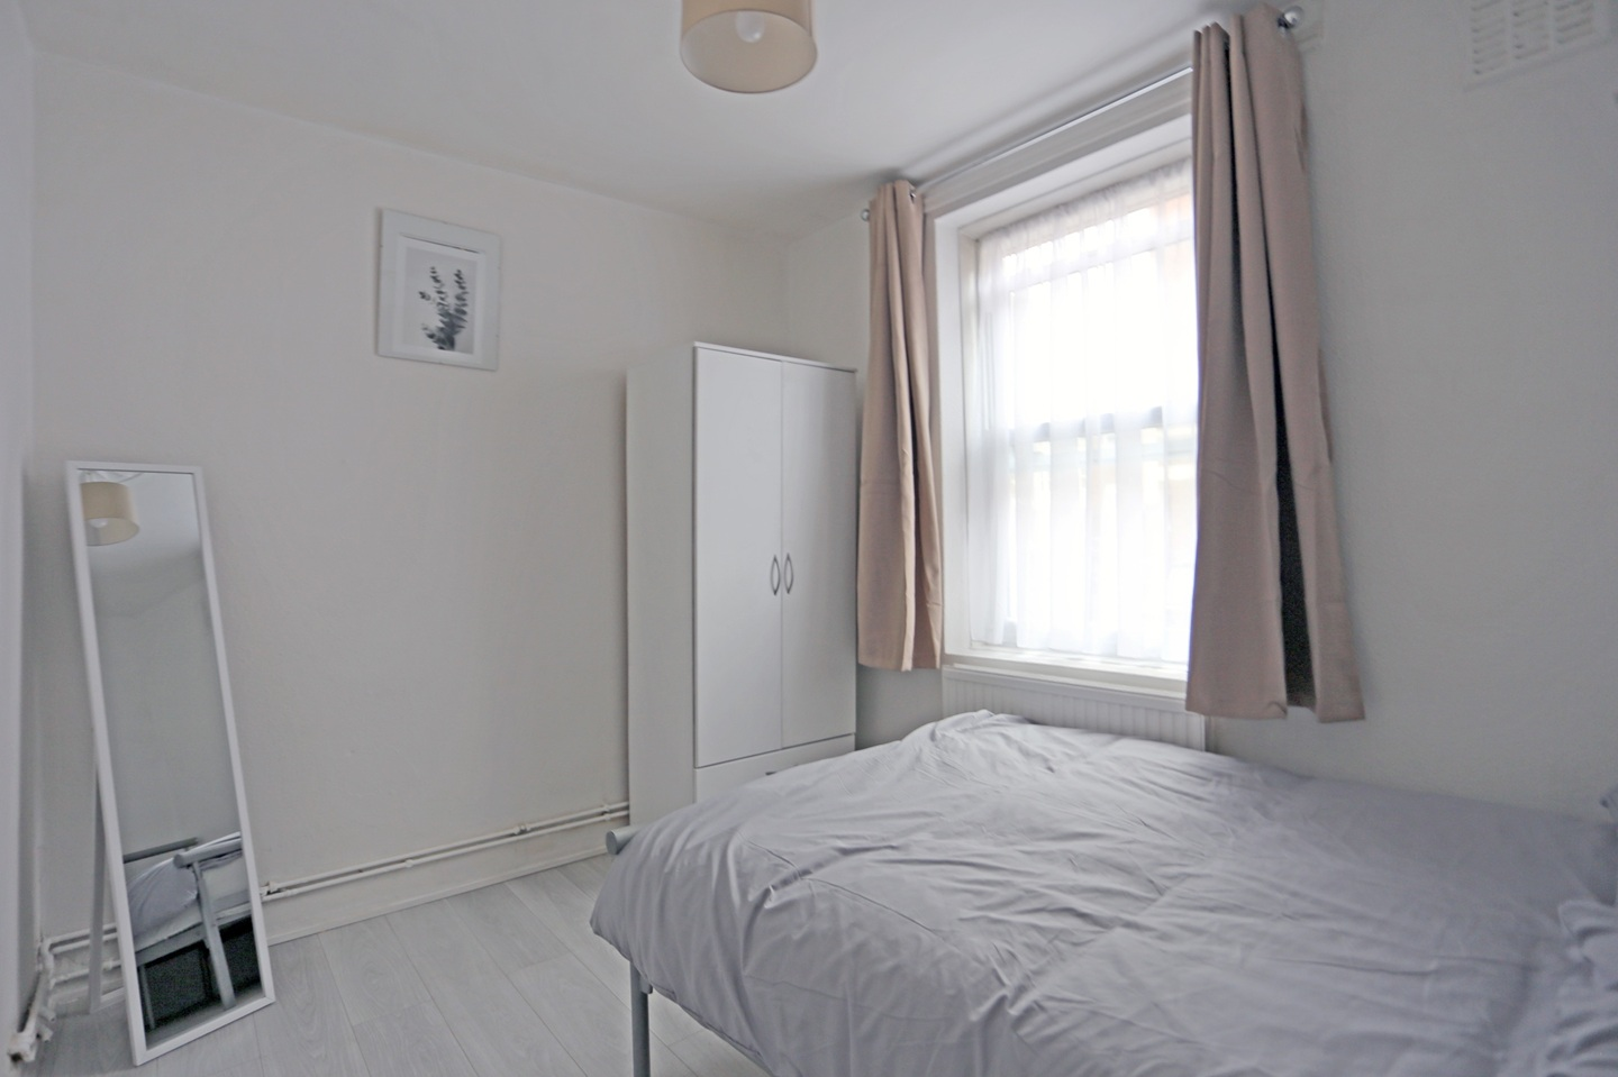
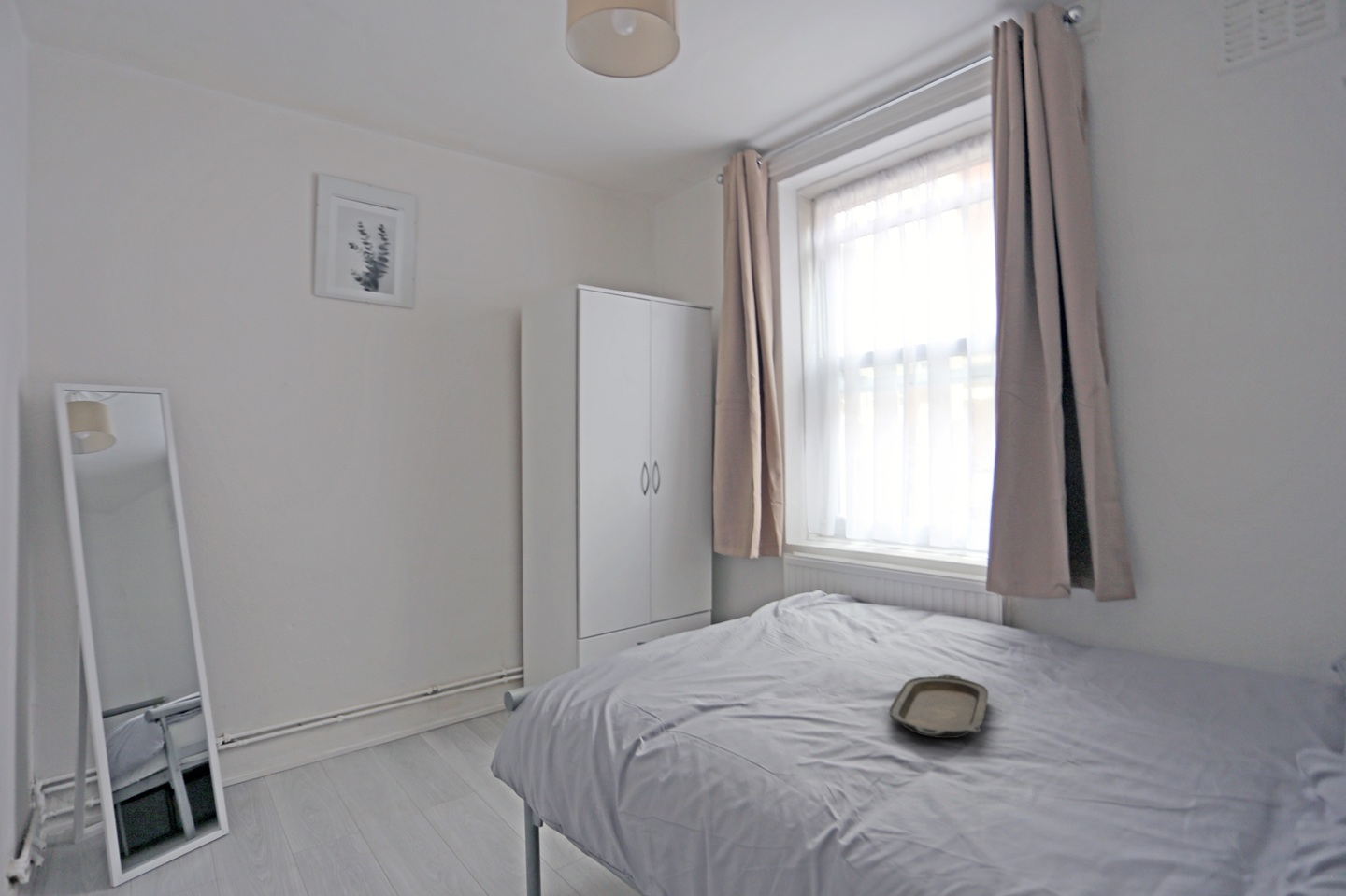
+ serving tray [888,673,989,739]
